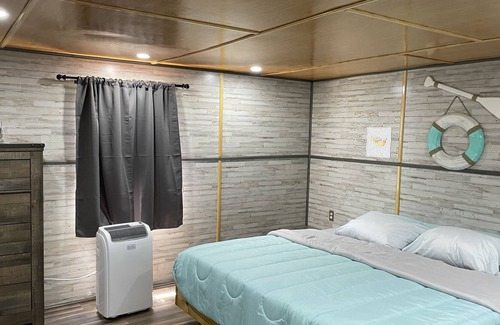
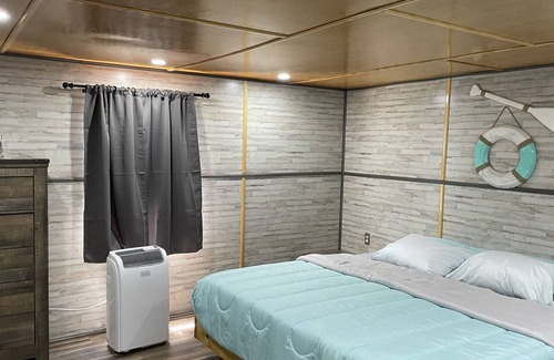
- wall art [365,126,393,159]
